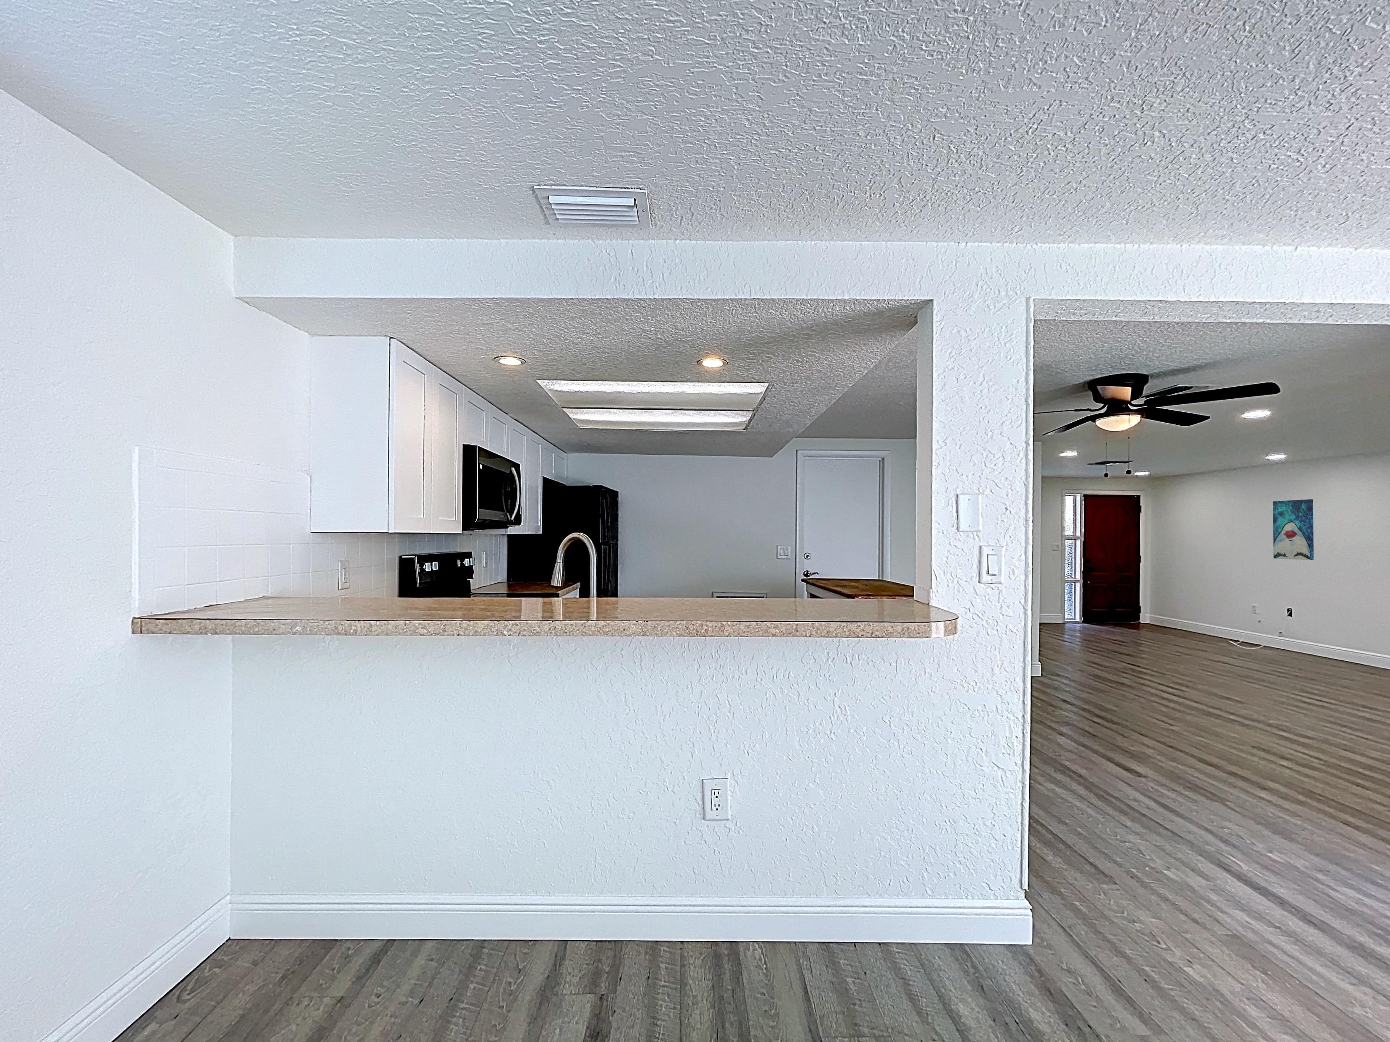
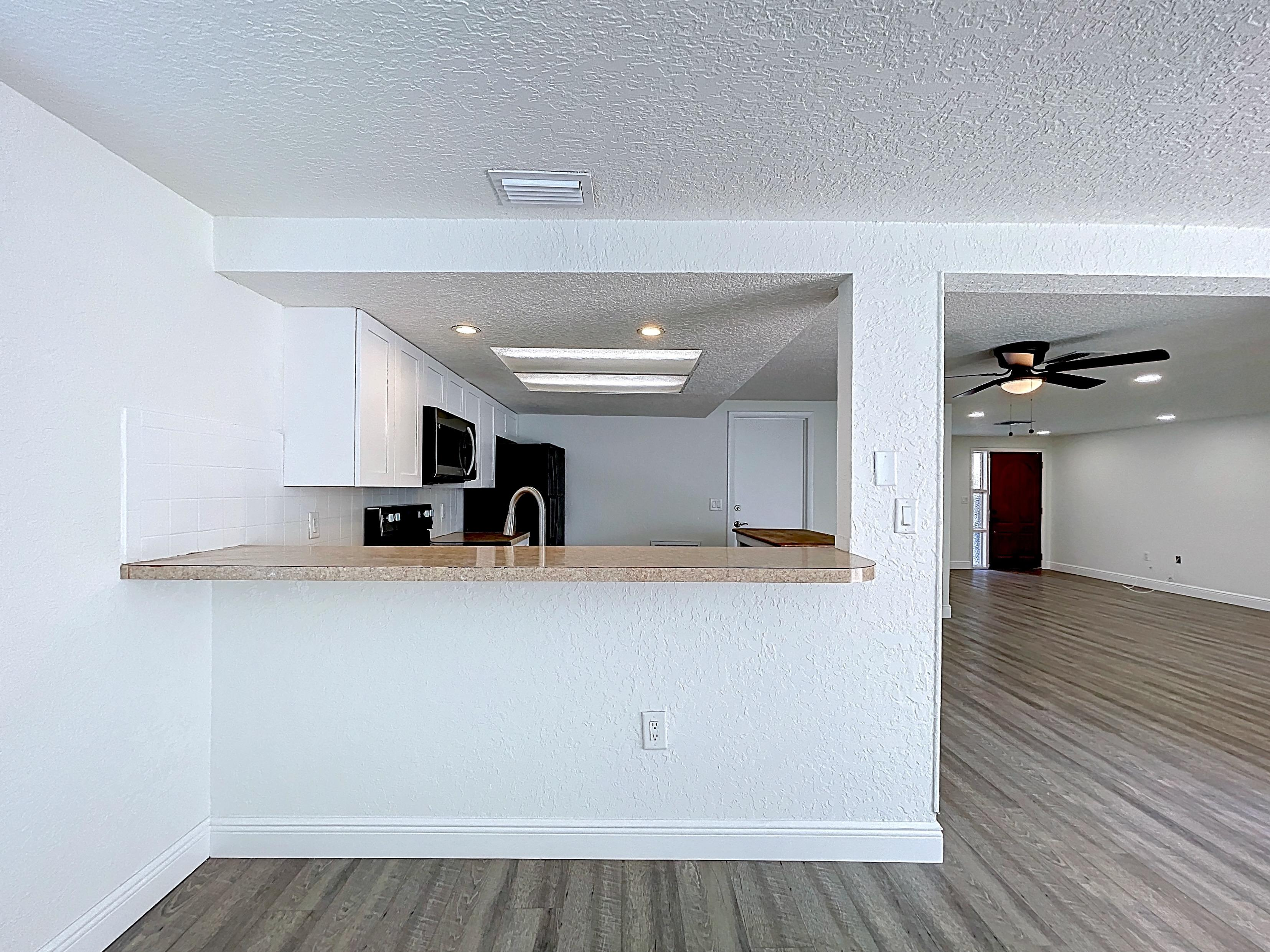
- wall art [1273,499,1314,560]
